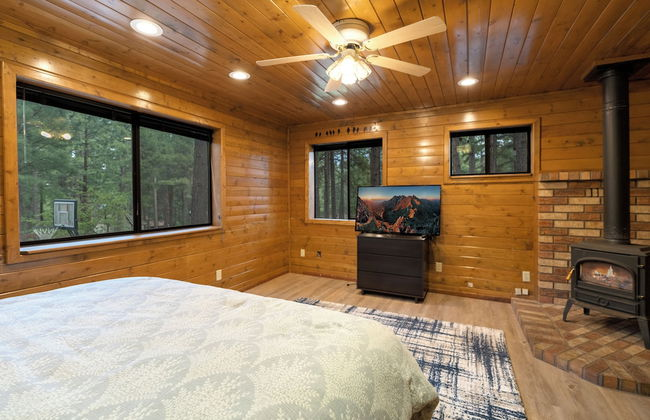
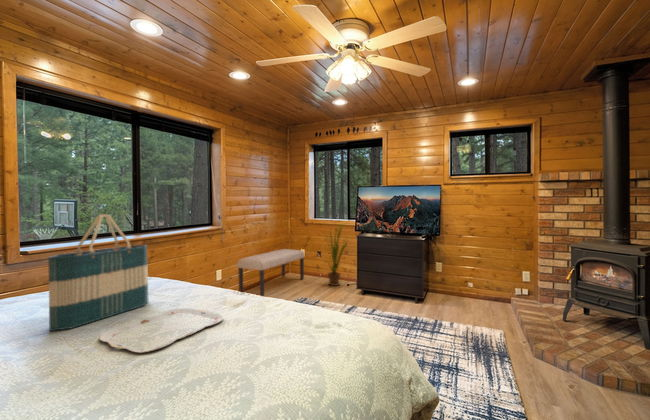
+ bench [236,248,306,297]
+ tote bag [47,213,149,332]
+ house plant [320,222,352,287]
+ serving tray [99,307,224,354]
